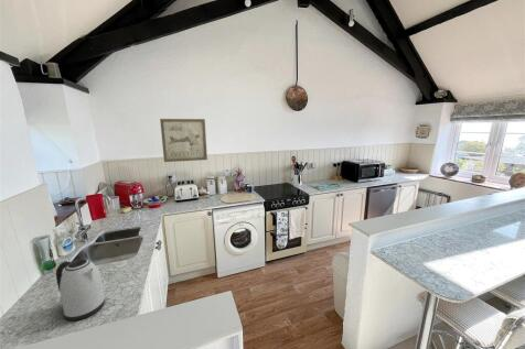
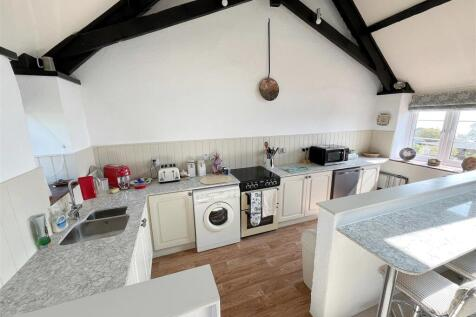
- kettle [55,259,106,321]
- wall art [159,118,208,163]
